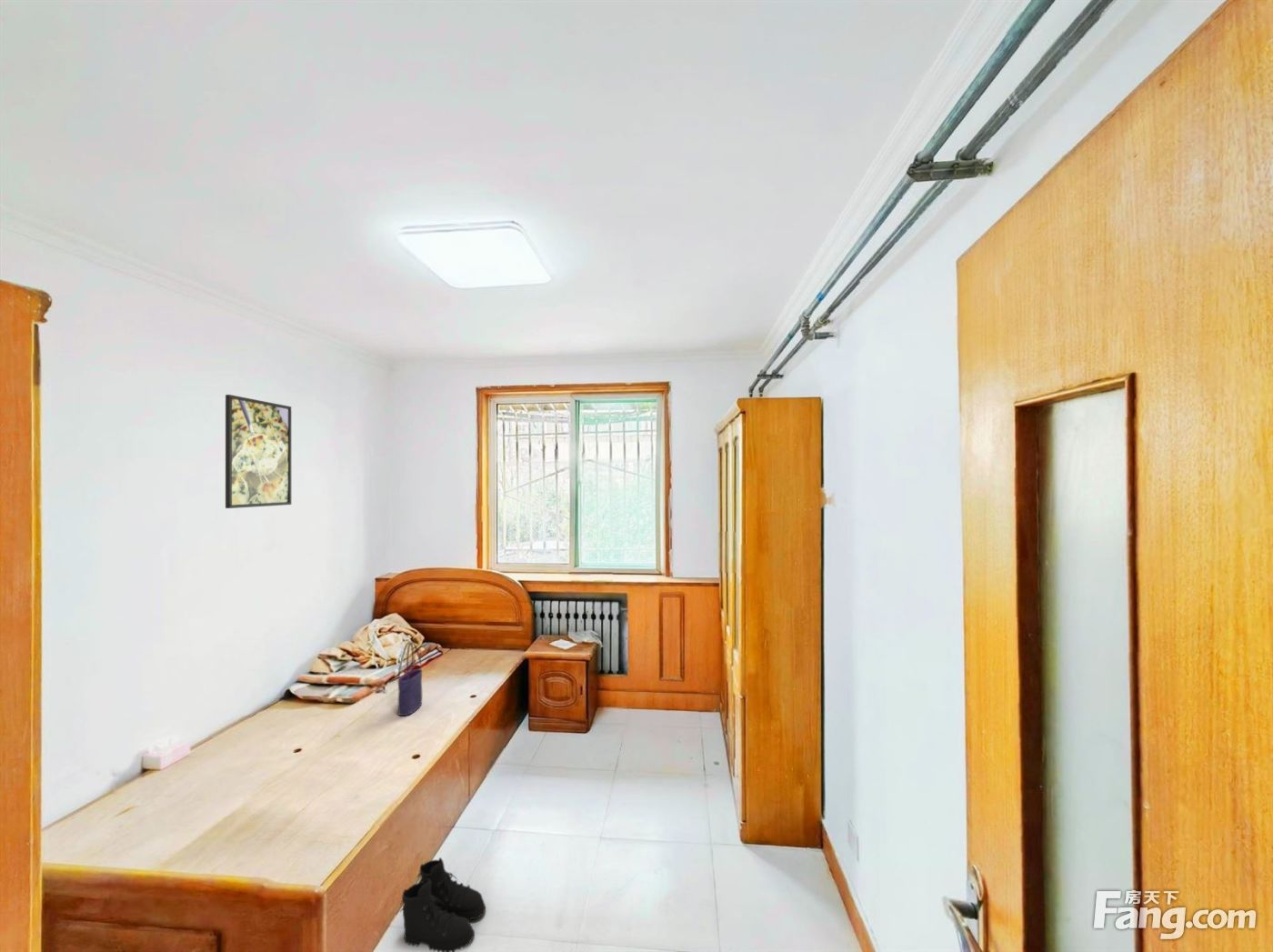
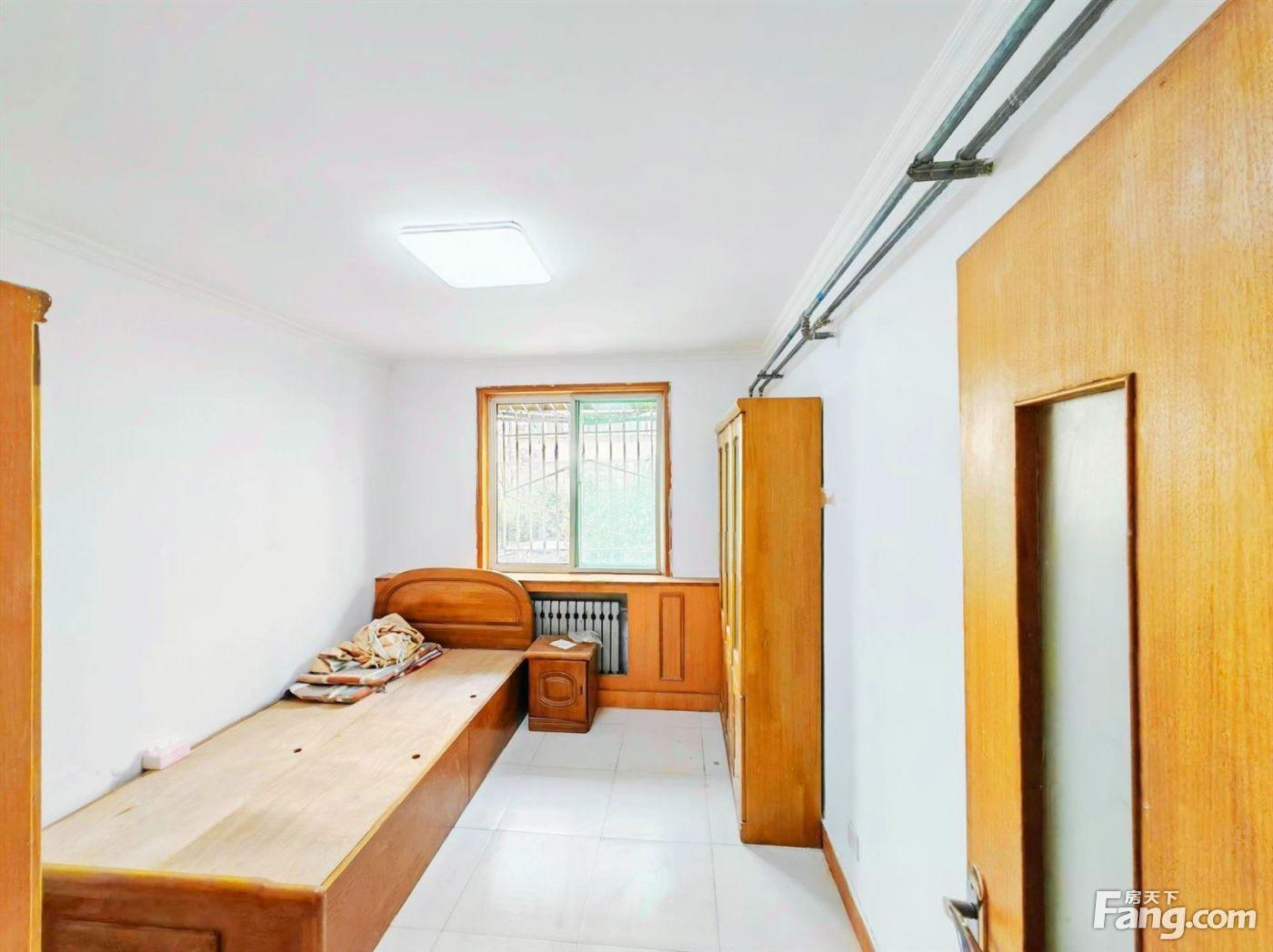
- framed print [225,394,292,509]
- boots [399,857,486,952]
- tote bag [397,641,423,717]
